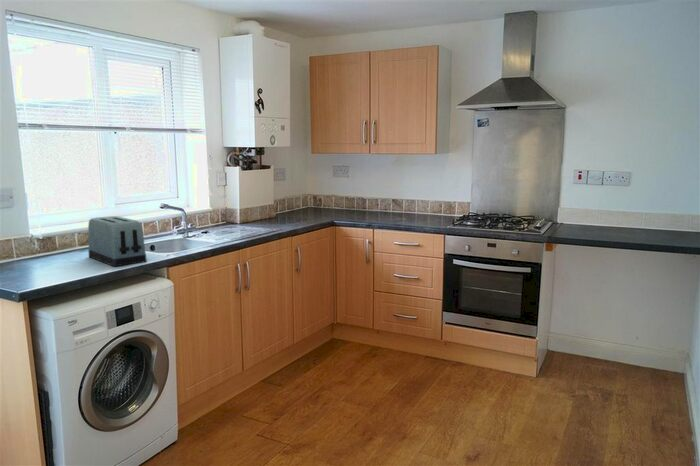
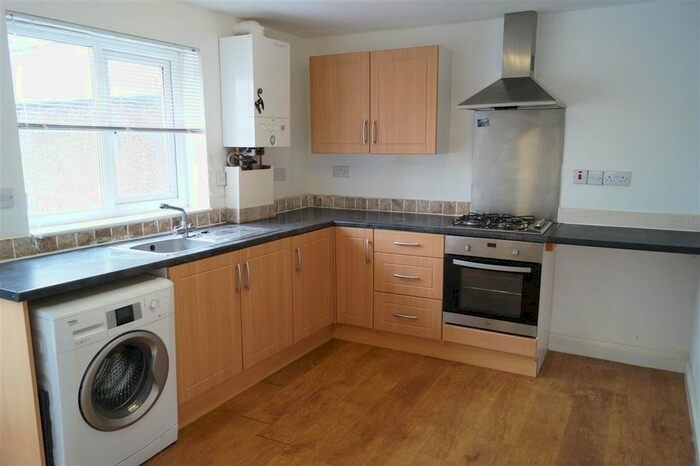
- toaster [87,215,148,268]
